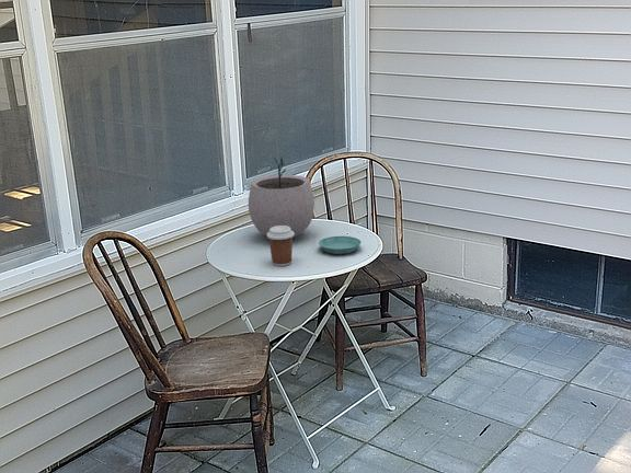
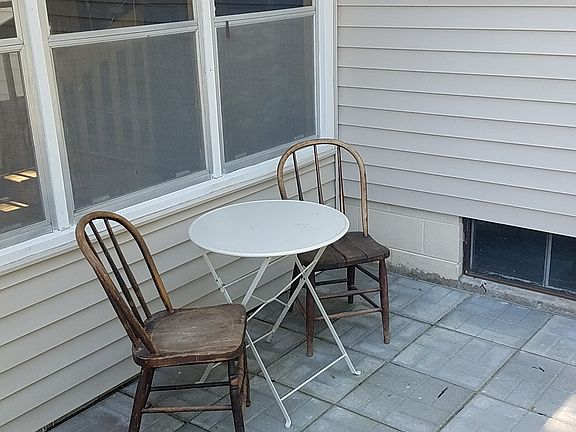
- plant pot [248,157,316,239]
- saucer [318,235,363,255]
- coffee cup [266,226,295,267]
